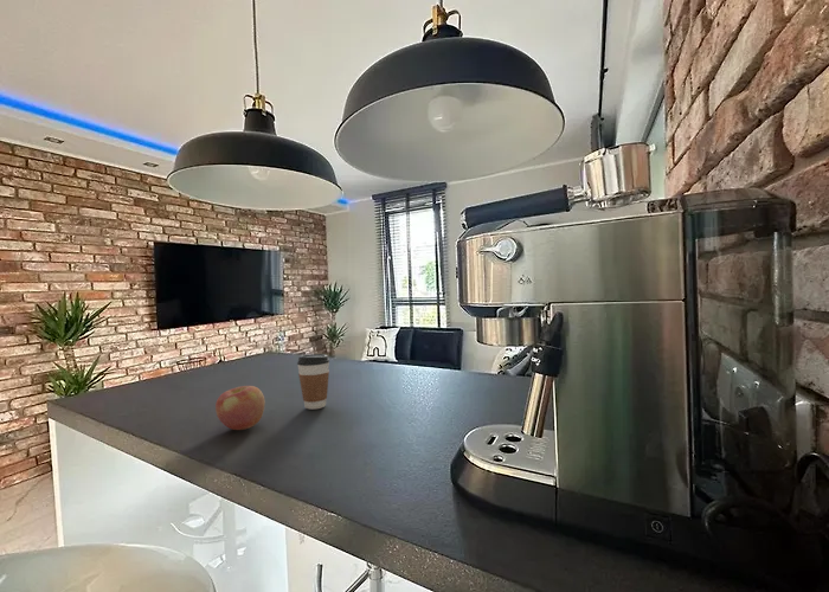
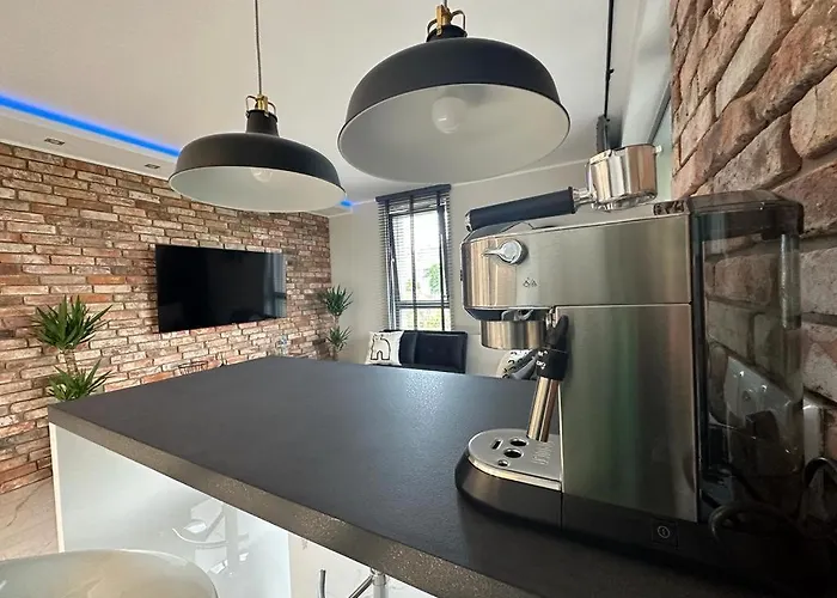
- apple [214,385,266,431]
- coffee cup [296,353,330,411]
